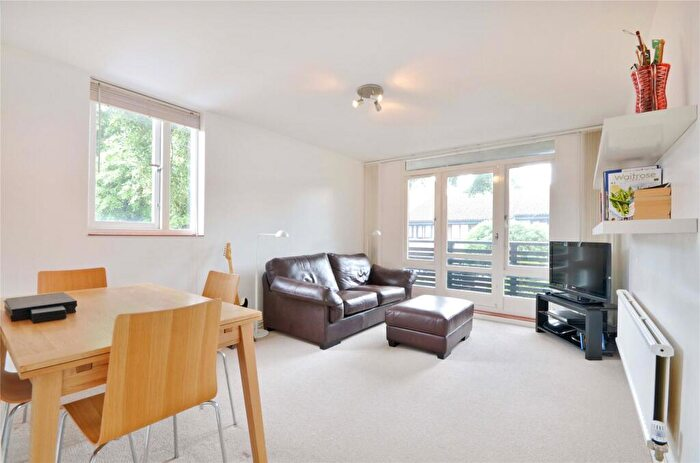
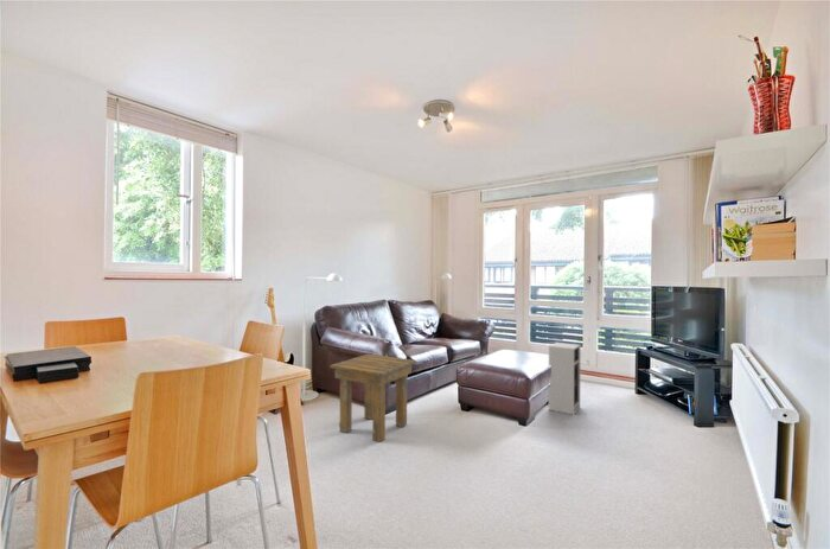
+ speaker [548,341,581,416]
+ side table [328,353,417,443]
